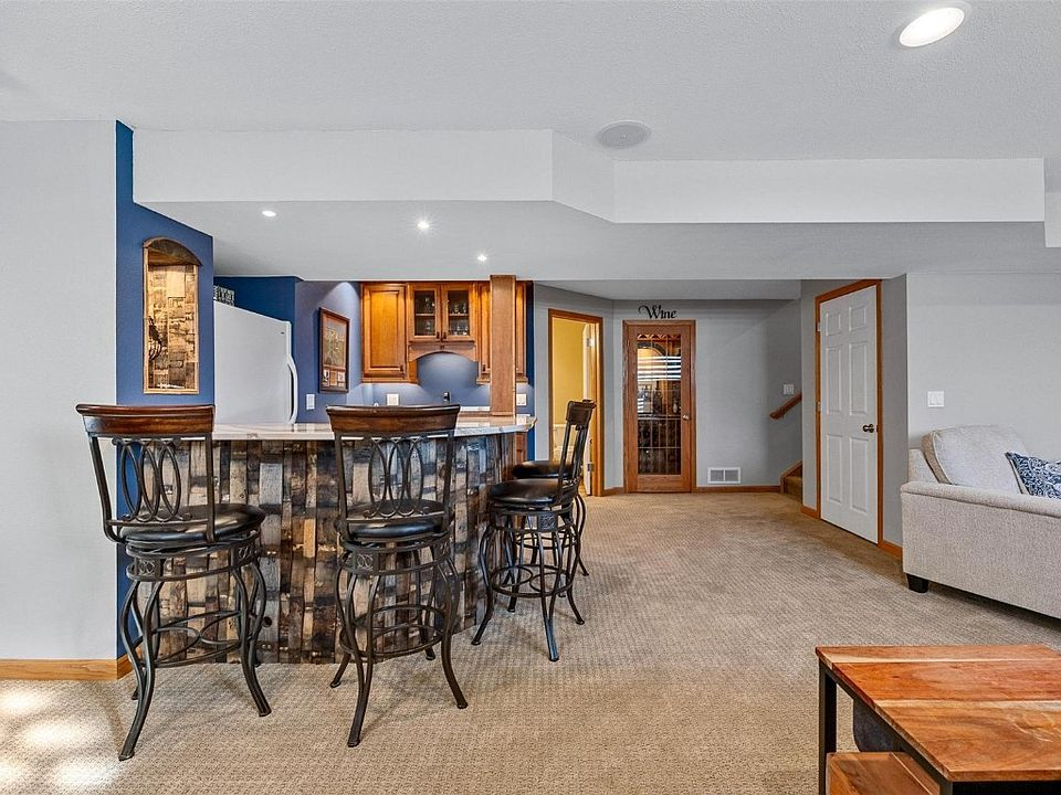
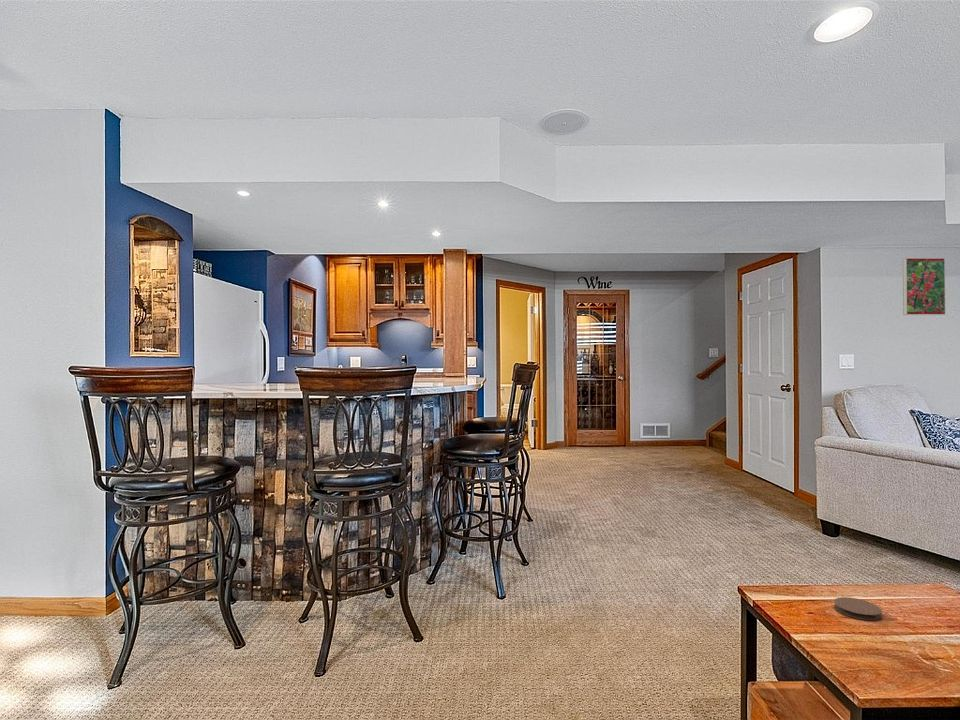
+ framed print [902,257,947,316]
+ coaster [833,596,883,621]
